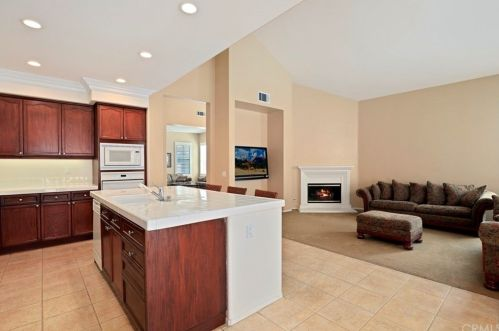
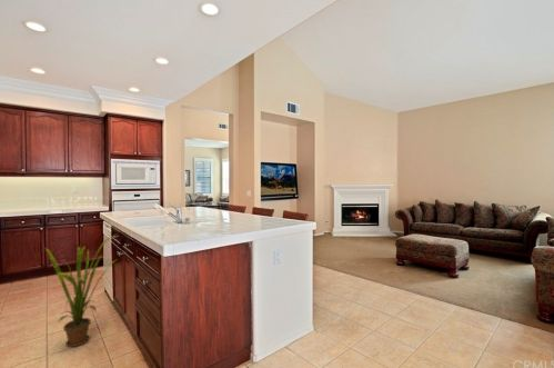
+ house plant [44,235,117,348]
